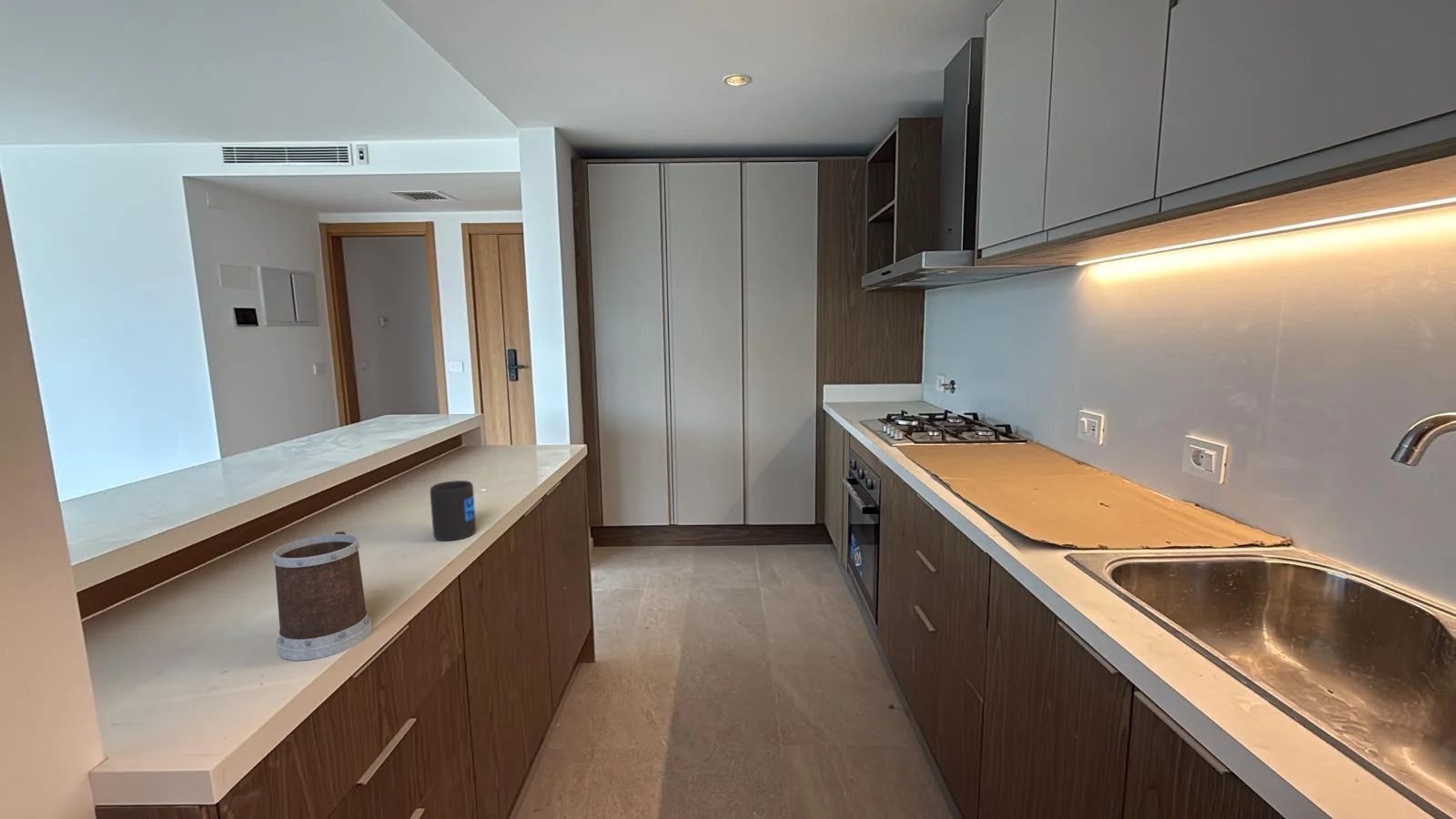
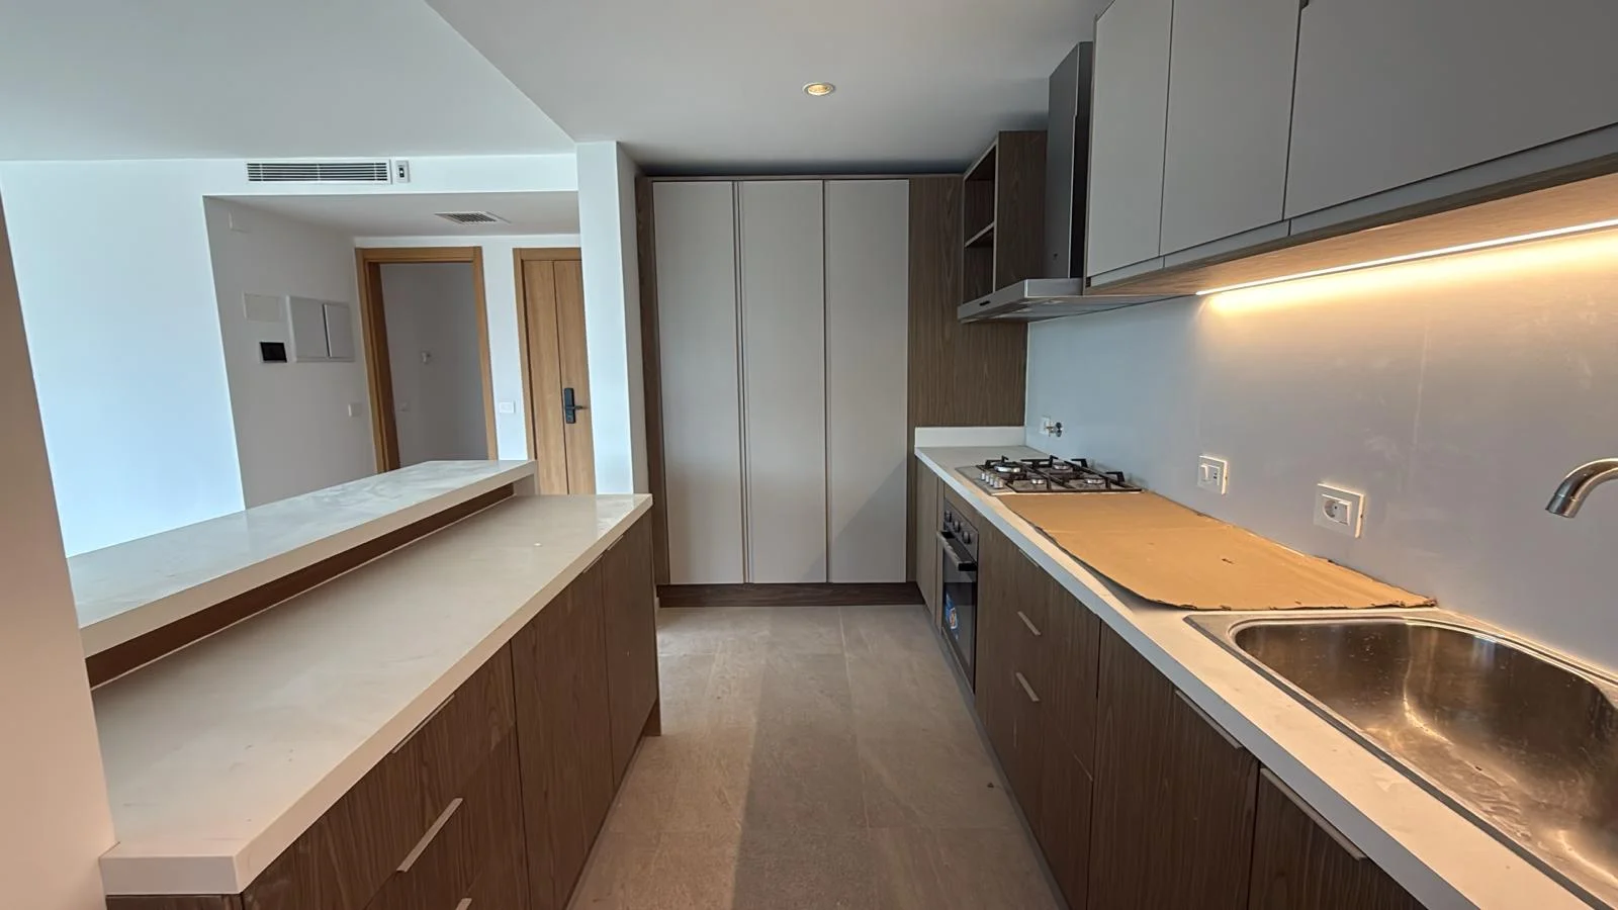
- mug [272,531,372,662]
- mug [430,480,477,541]
